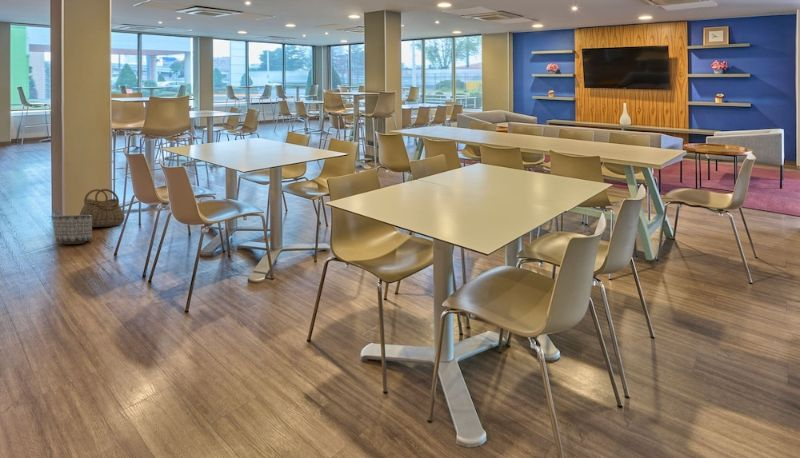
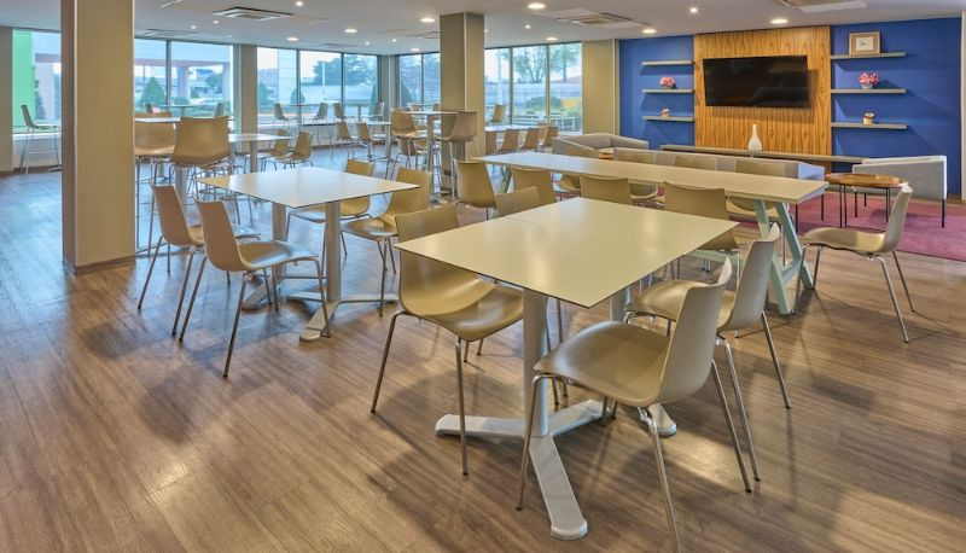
- planter [52,214,93,245]
- basket [79,188,126,228]
